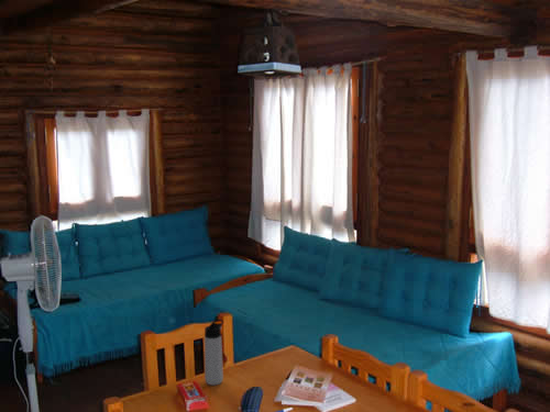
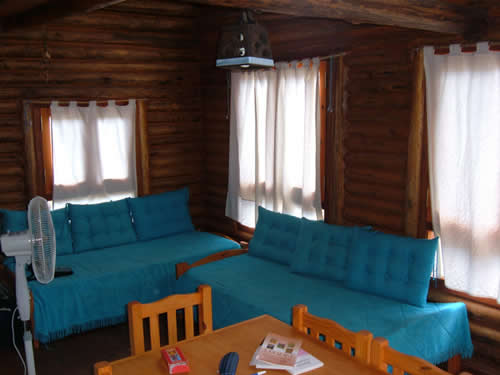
- thermos bottle [204,318,224,387]
